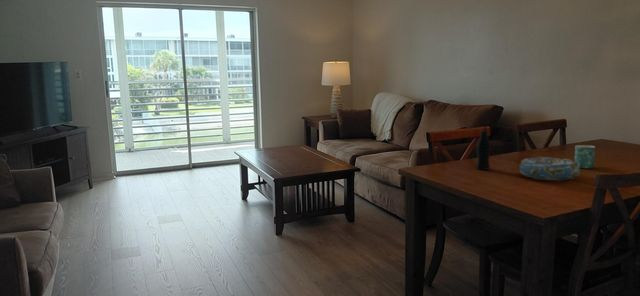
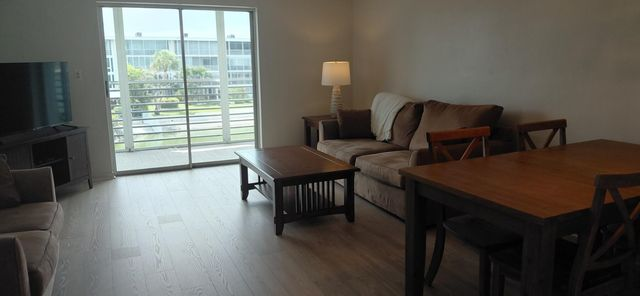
- mug [573,144,596,169]
- bottle [475,120,493,170]
- decorative bowl [518,157,581,182]
